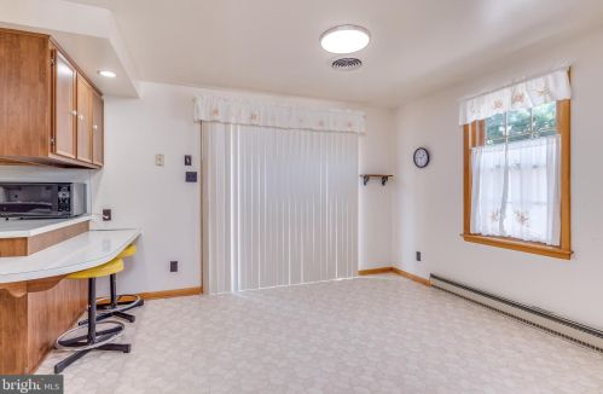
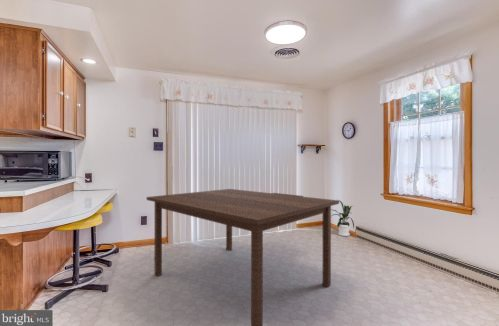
+ dining table [146,188,340,326]
+ house plant [331,199,355,237]
